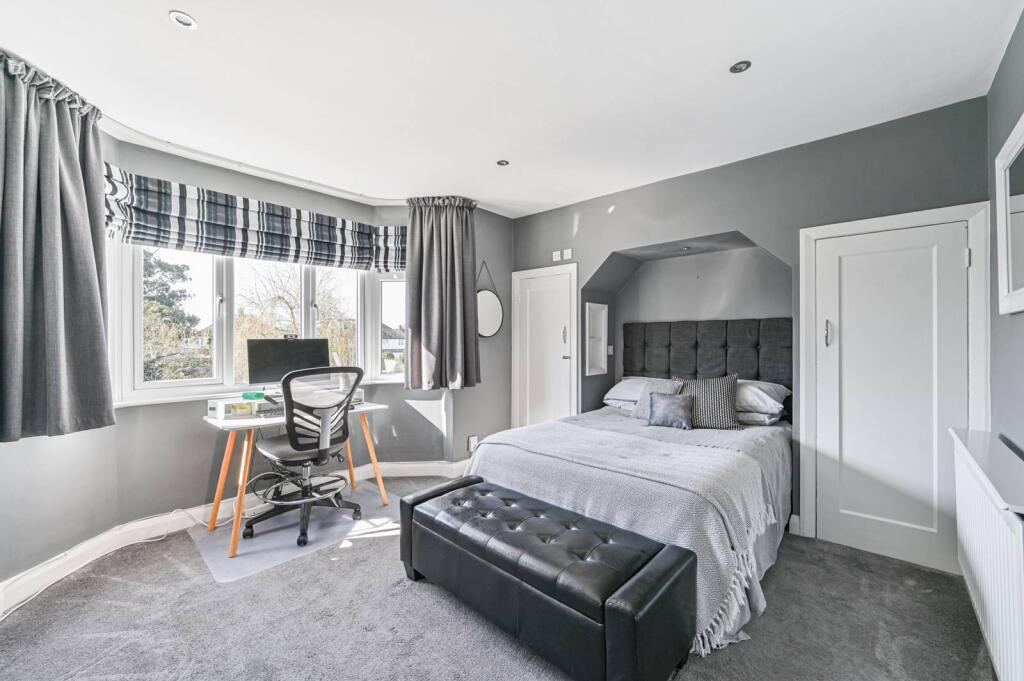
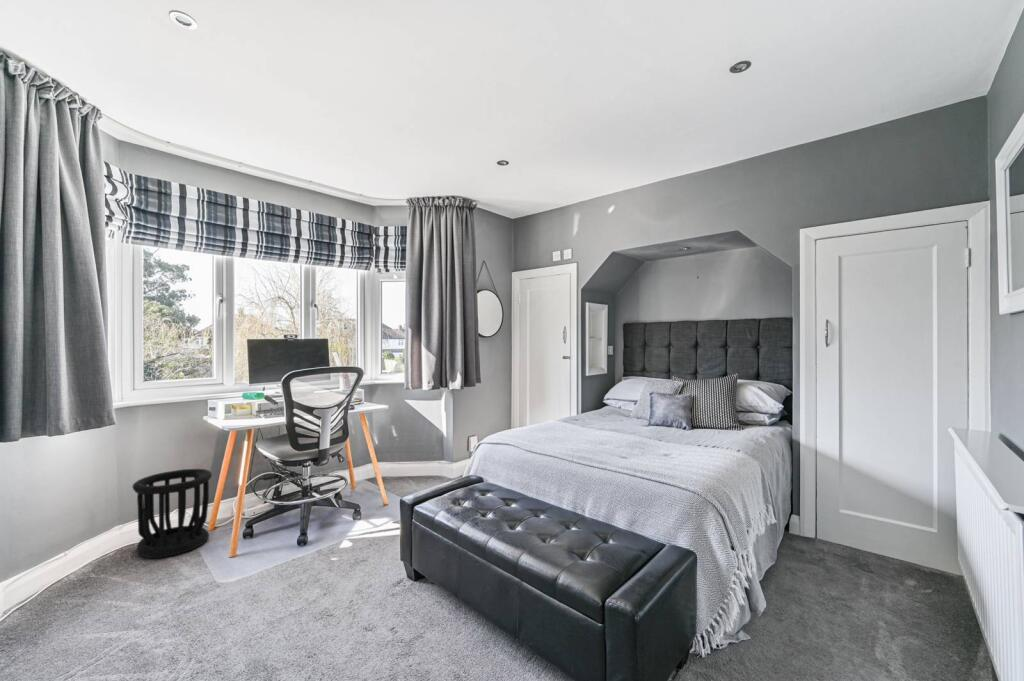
+ wastebasket [131,468,213,559]
